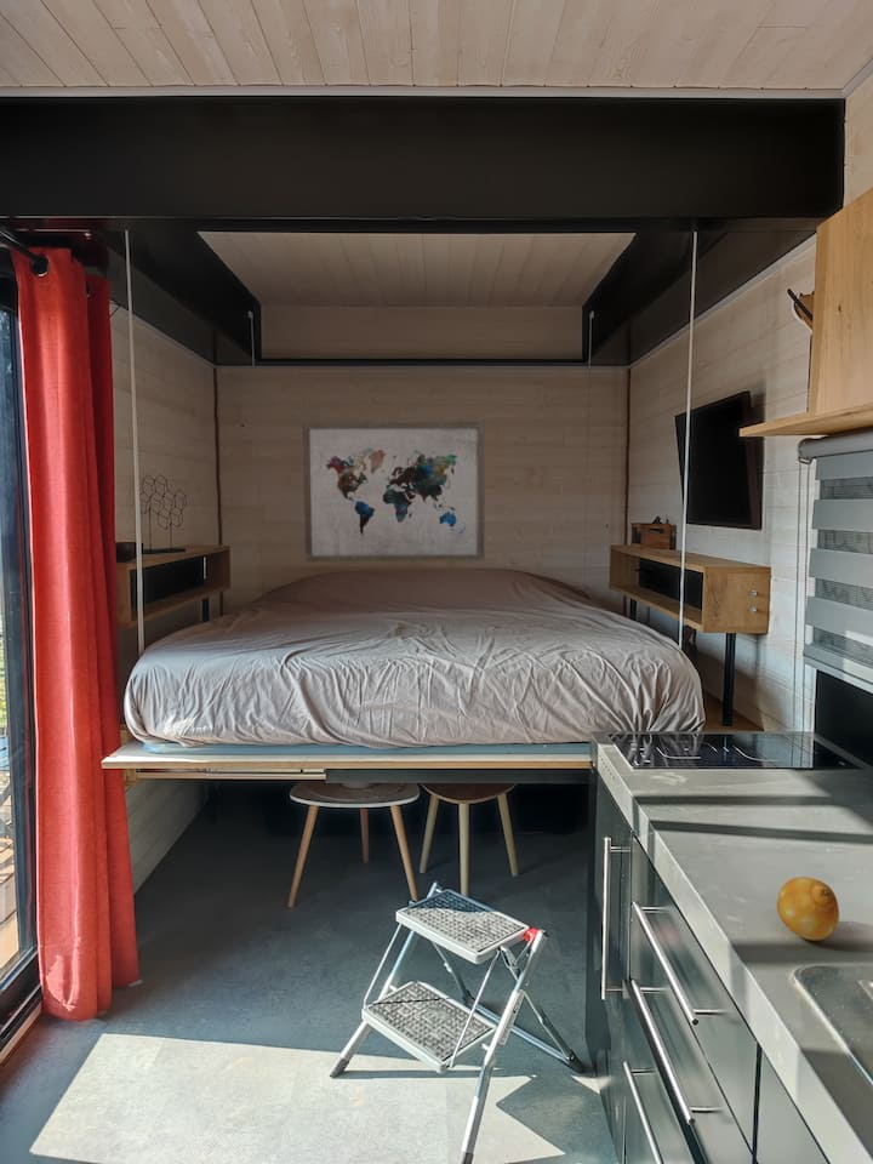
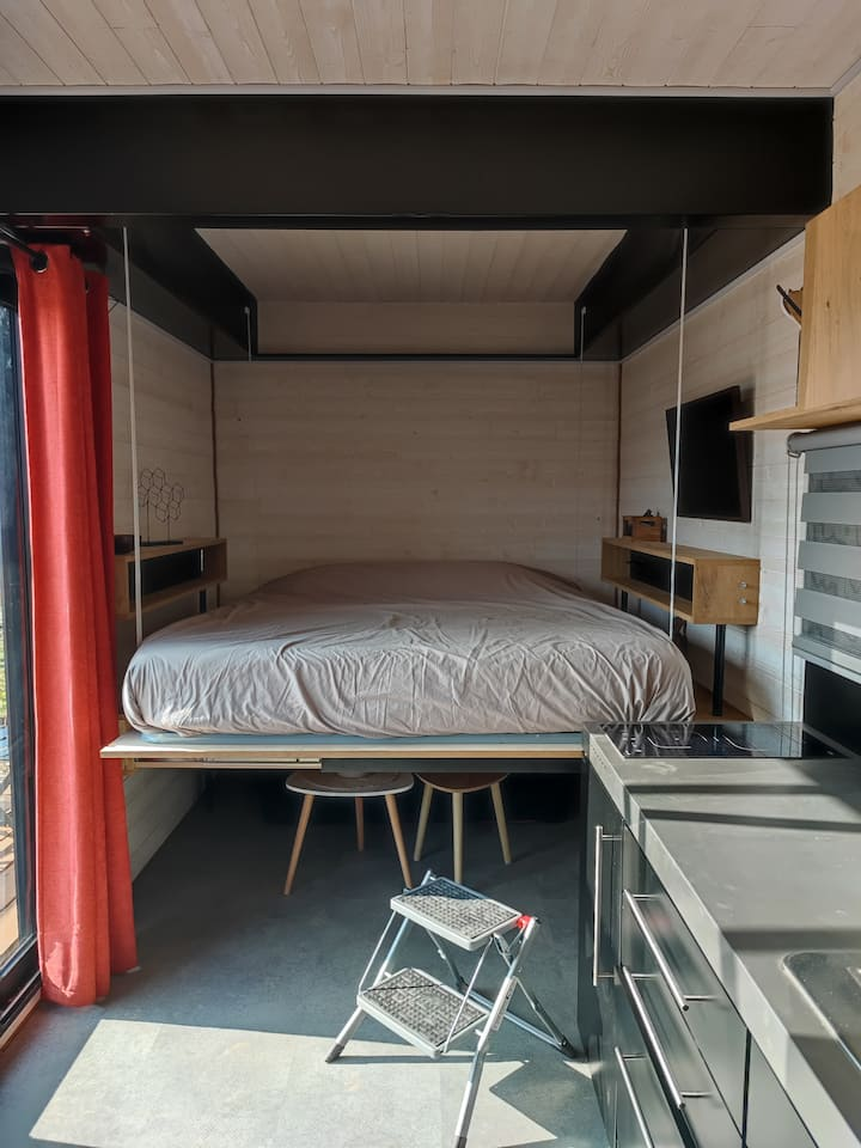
- fruit [776,875,840,941]
- wall art [302,421,485,563]
